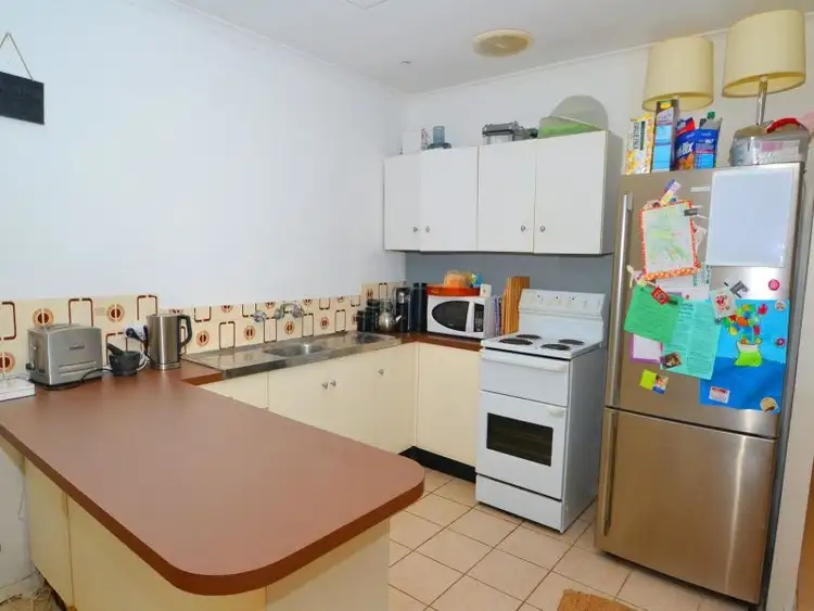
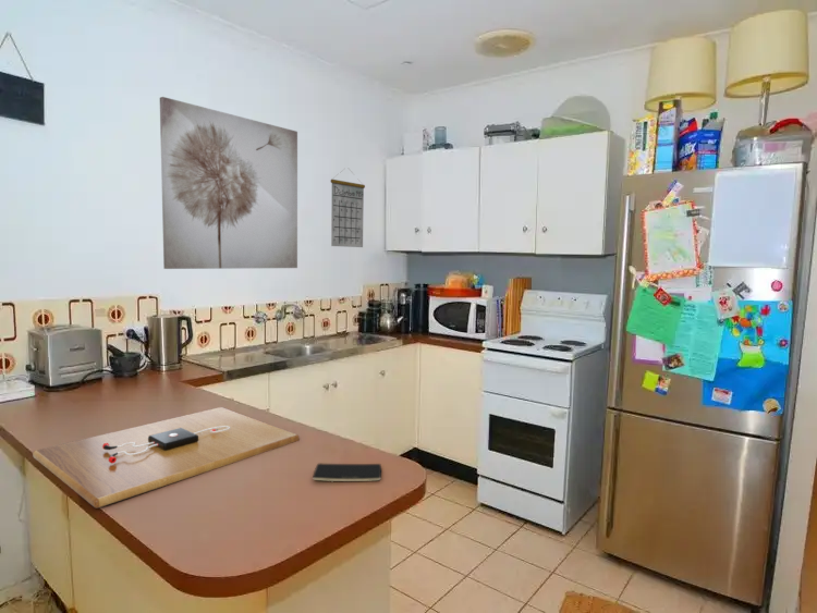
+ calendar [330,169,366,248]
+ cutting board [32,406,301,510]
+ wall art [159,96,298,270]
+ smartphone [312,463,382,482]
